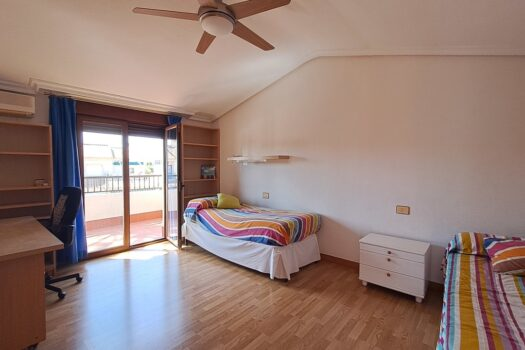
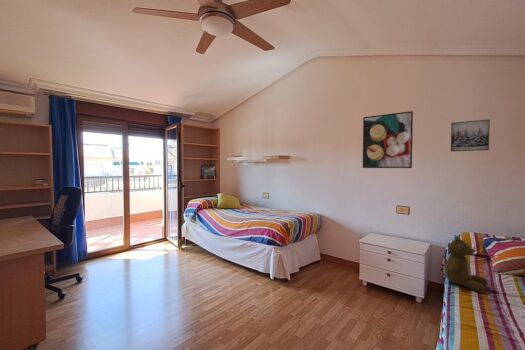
+ teddy bear [444,233,489,293]
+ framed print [362,110,414,169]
+ wall art [450,118,491,152]
